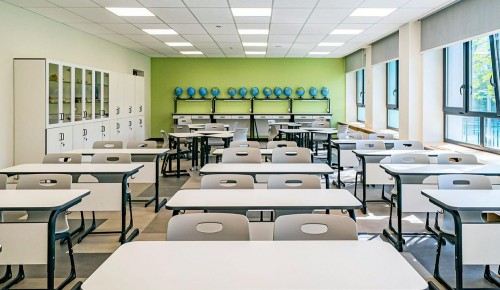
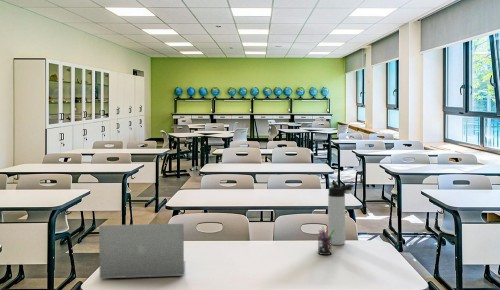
+ pen holder [317,225,335,256]
+ thermos bottle [327,183,355,246]
+ laptop [98,223,186,279]
